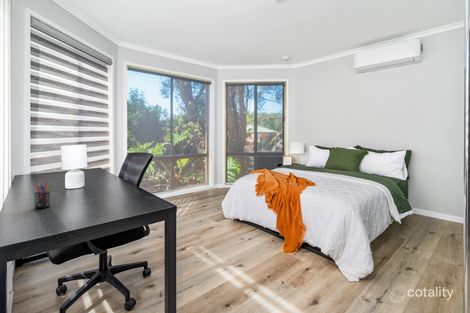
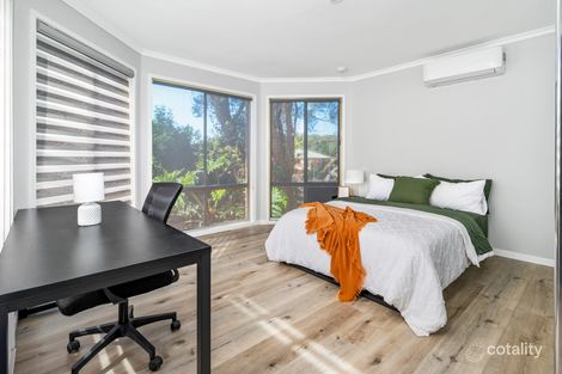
- pen holder [33,181,54,209]
